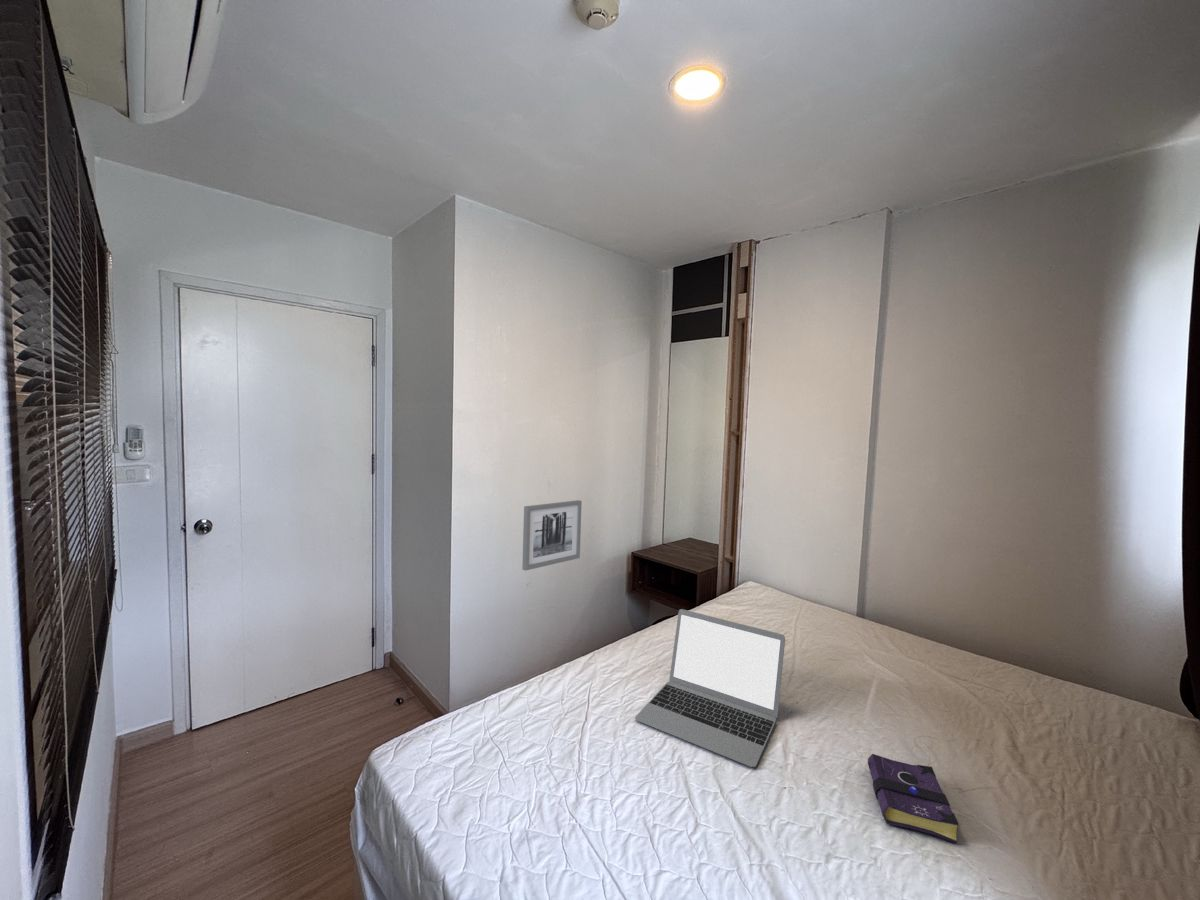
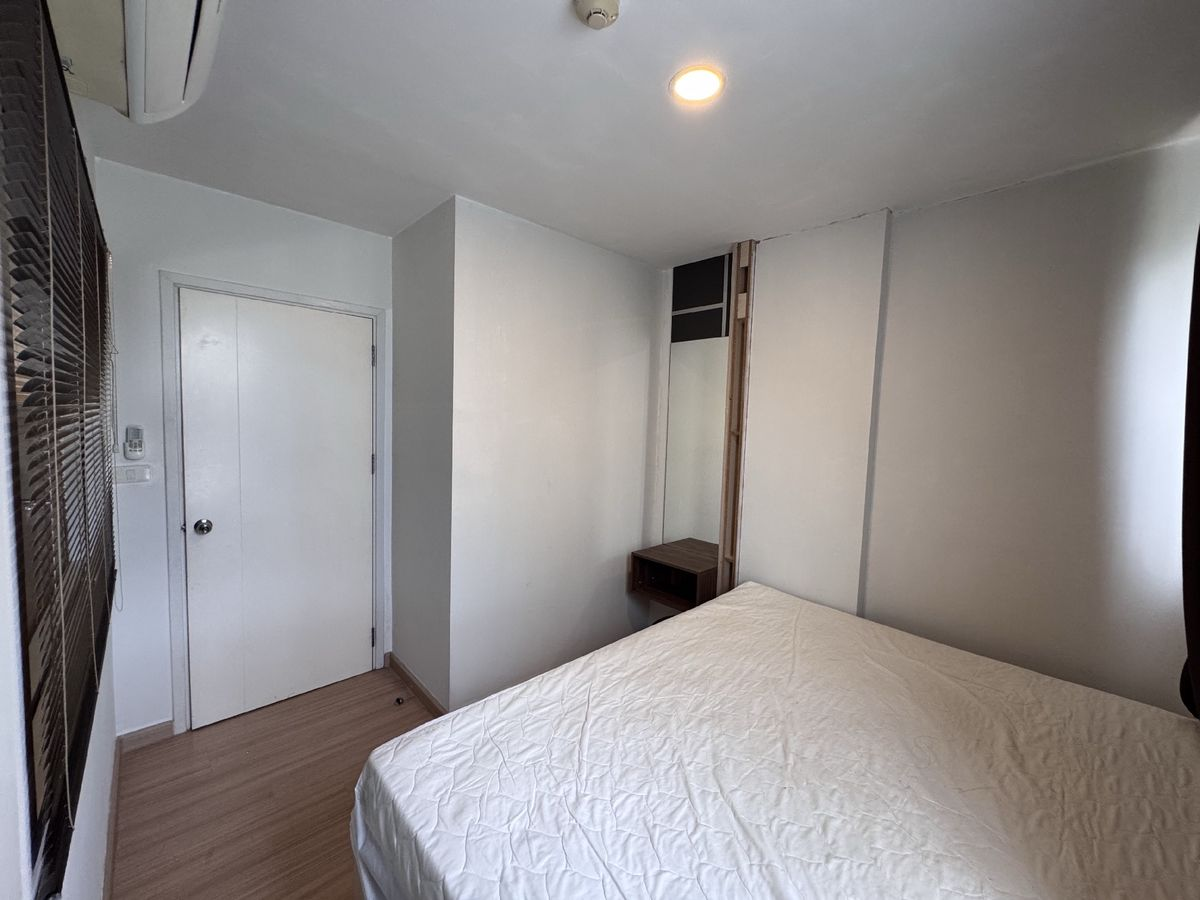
- laptop [634,608,786,768]
- wall art [521,499,583,572]
- book [867,753,959,845]
